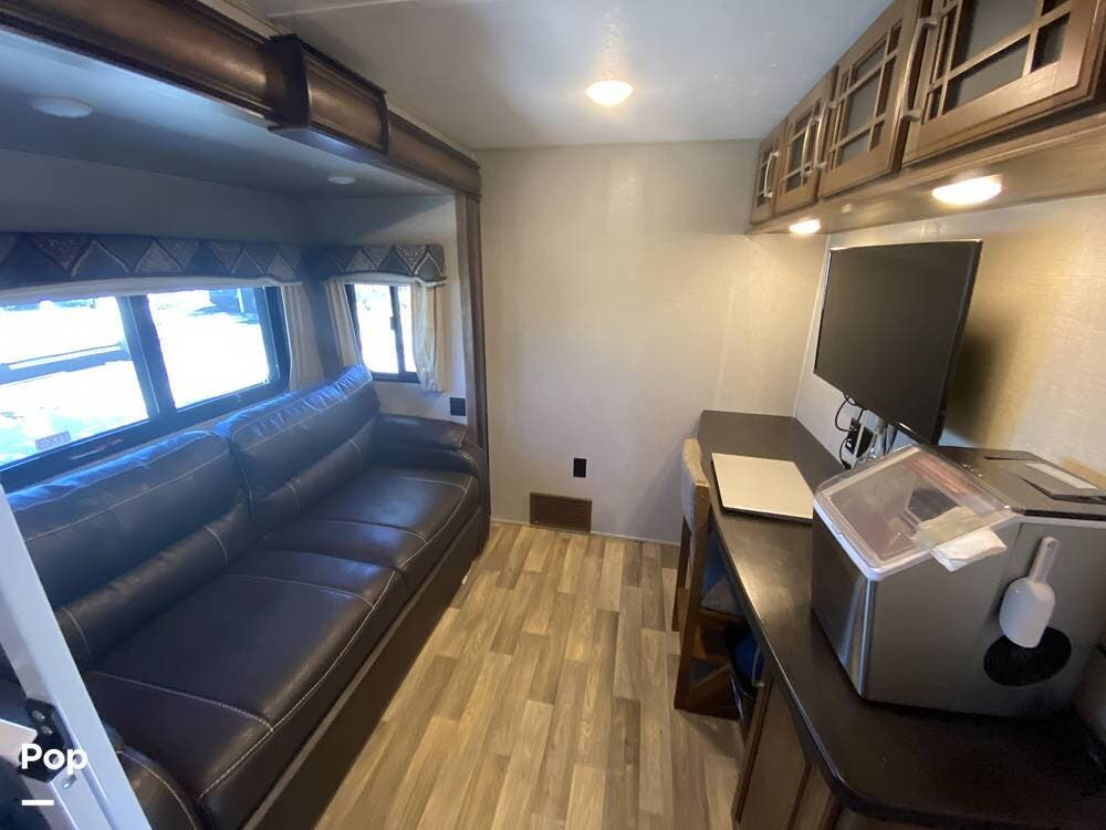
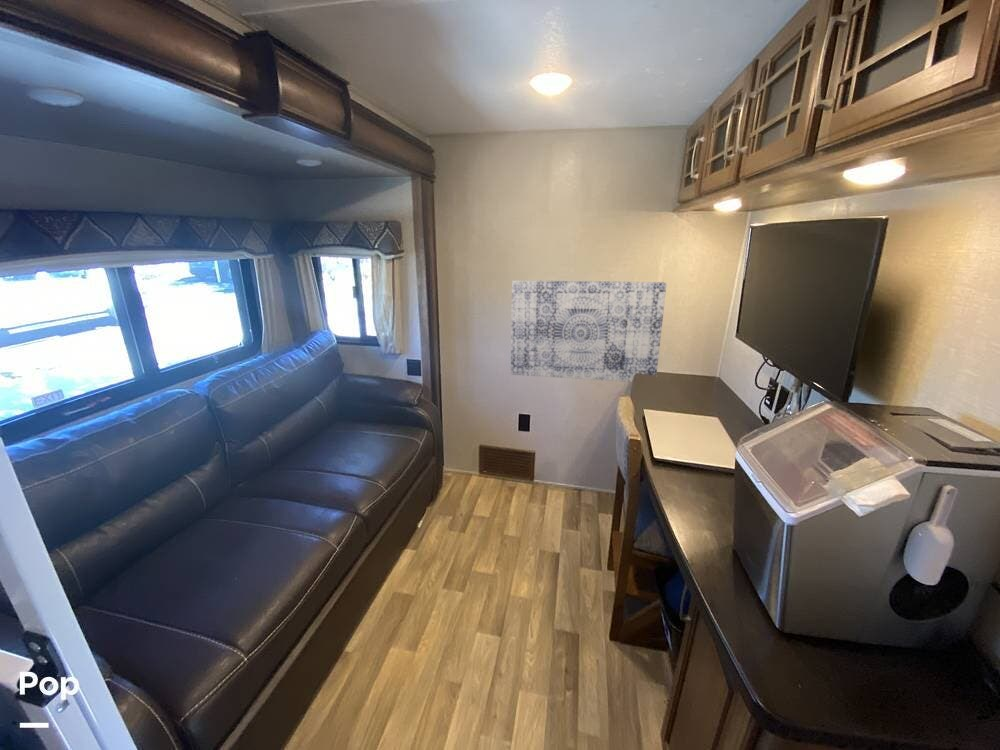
+ wall art [510,279,667,383]
